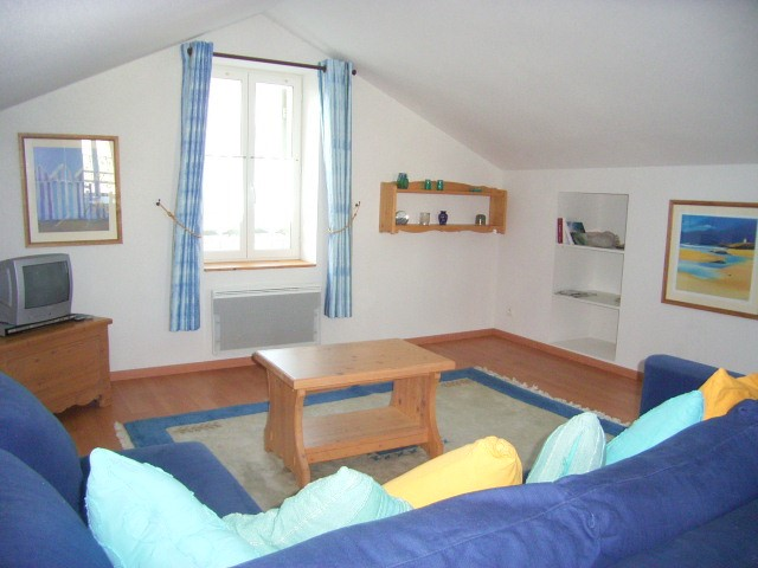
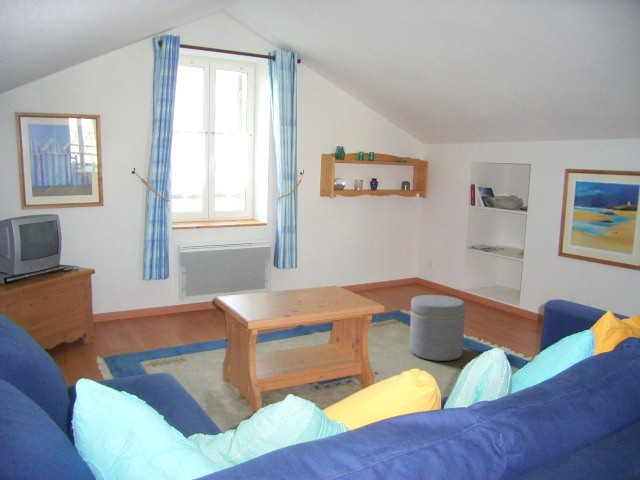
+ ottoman [408,294,467,362]
